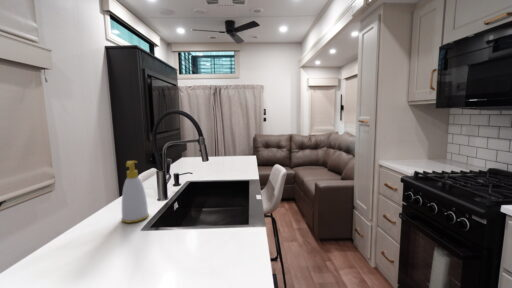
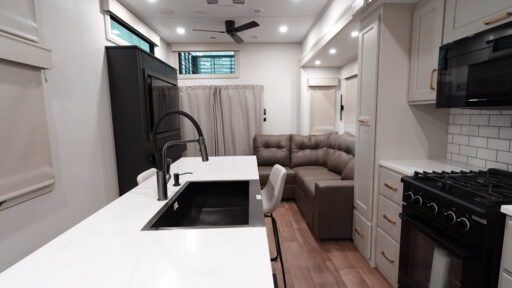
- soap bottle [120,160,150,224]
